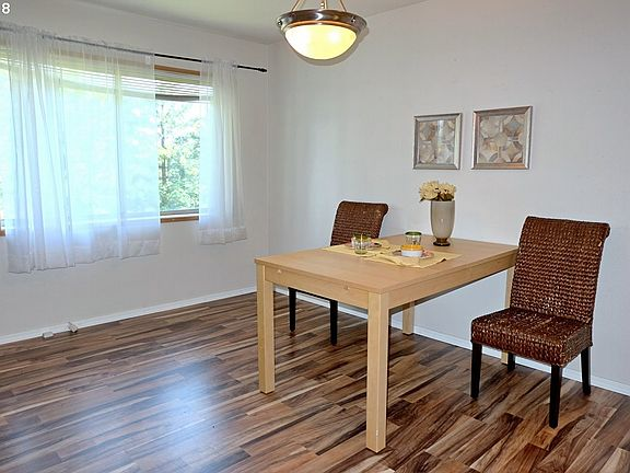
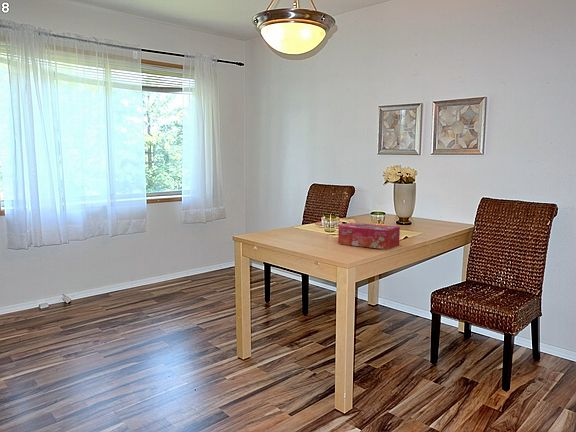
+ tissue box [337,222,401,250]
